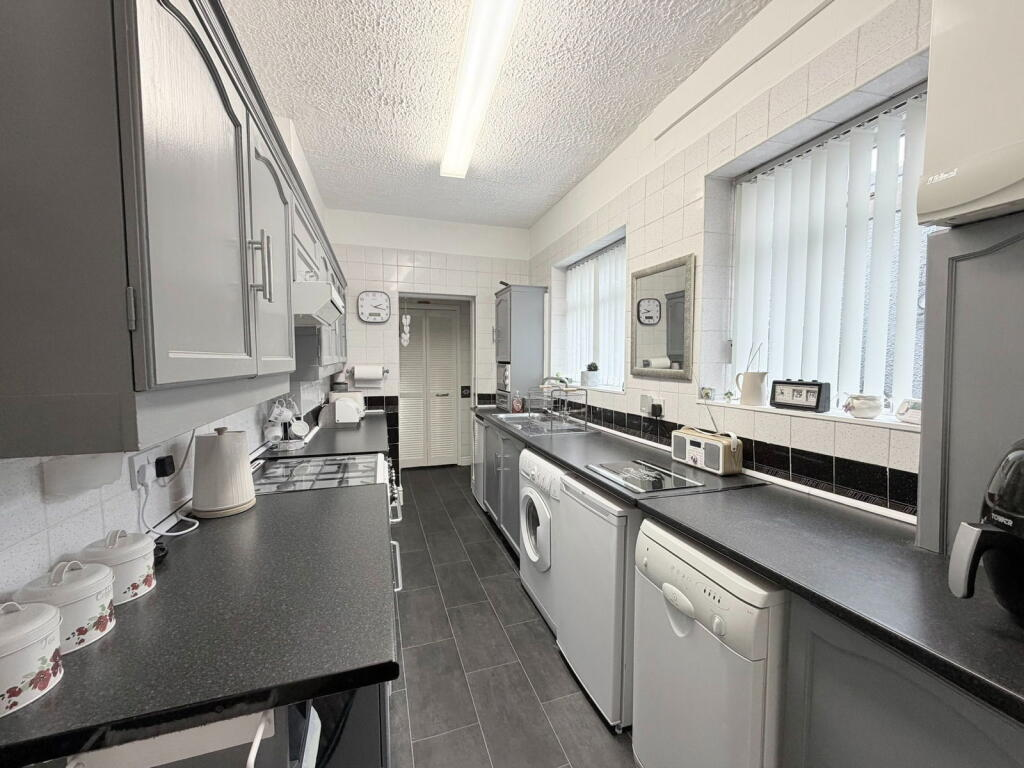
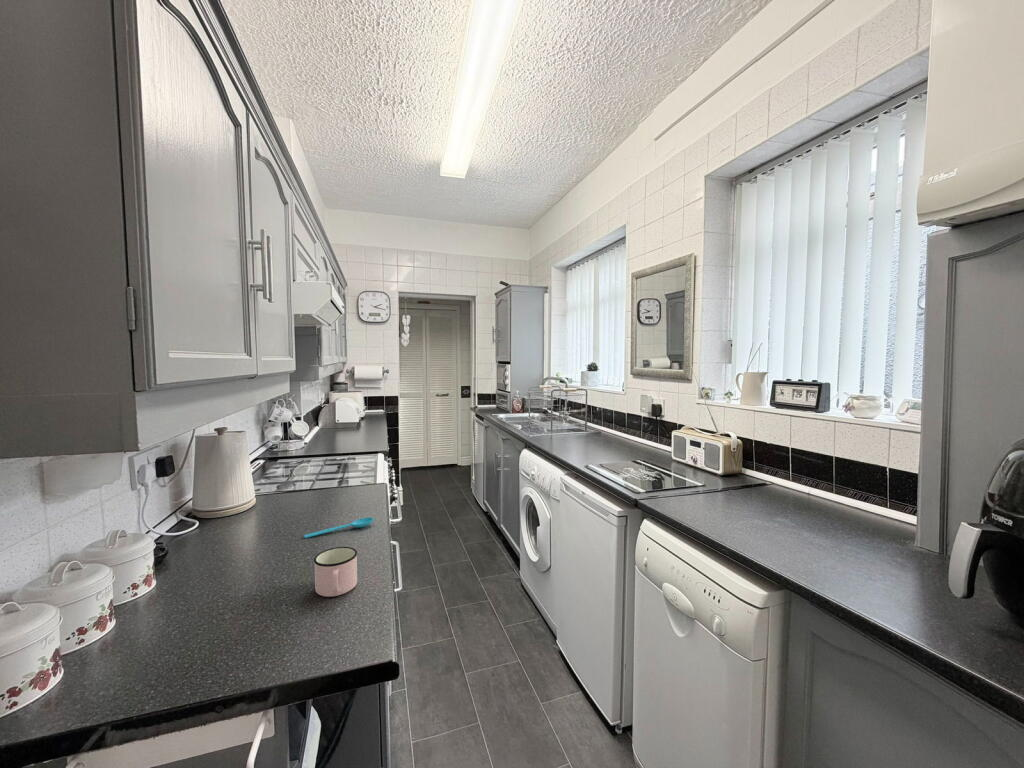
+ mug [313,546,358,598]
+ spoon [303,516,374,539]
